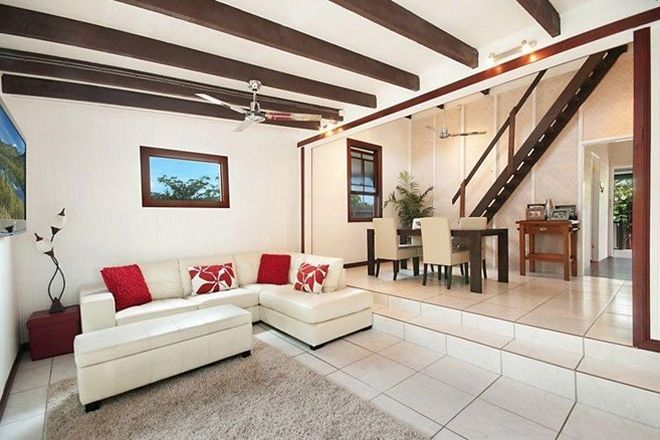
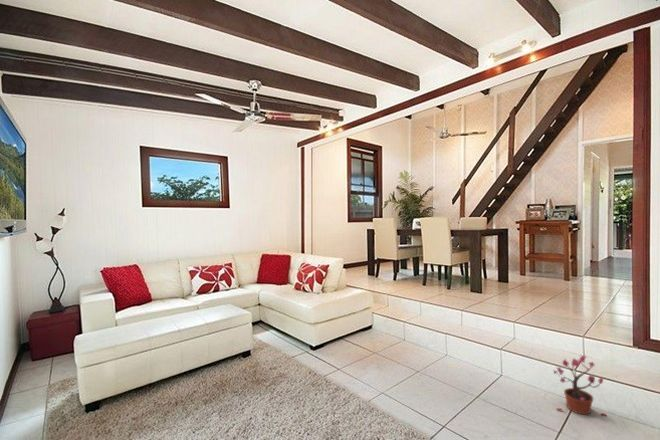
+ potted plant [552,354,608,417]
